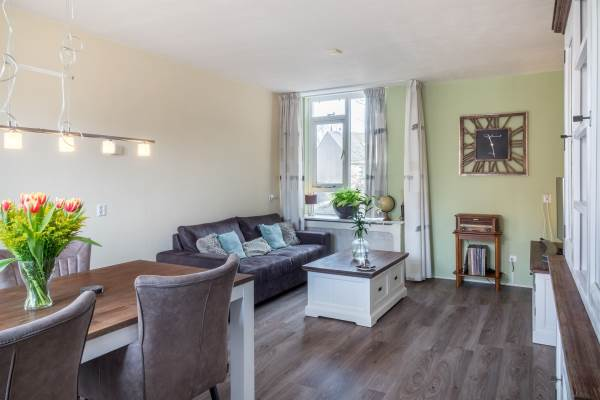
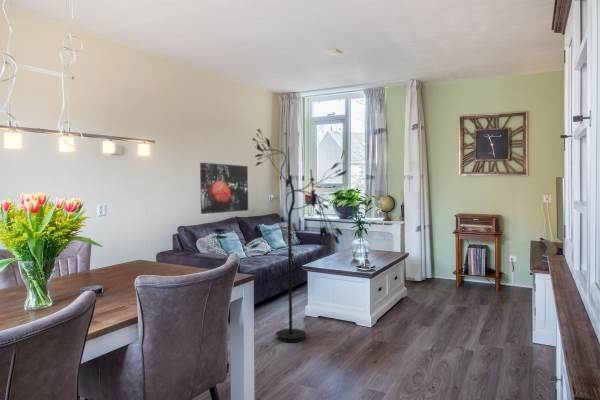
+ wall art [199,162,249,215]
+ floor lamp [212,128,357,343]
